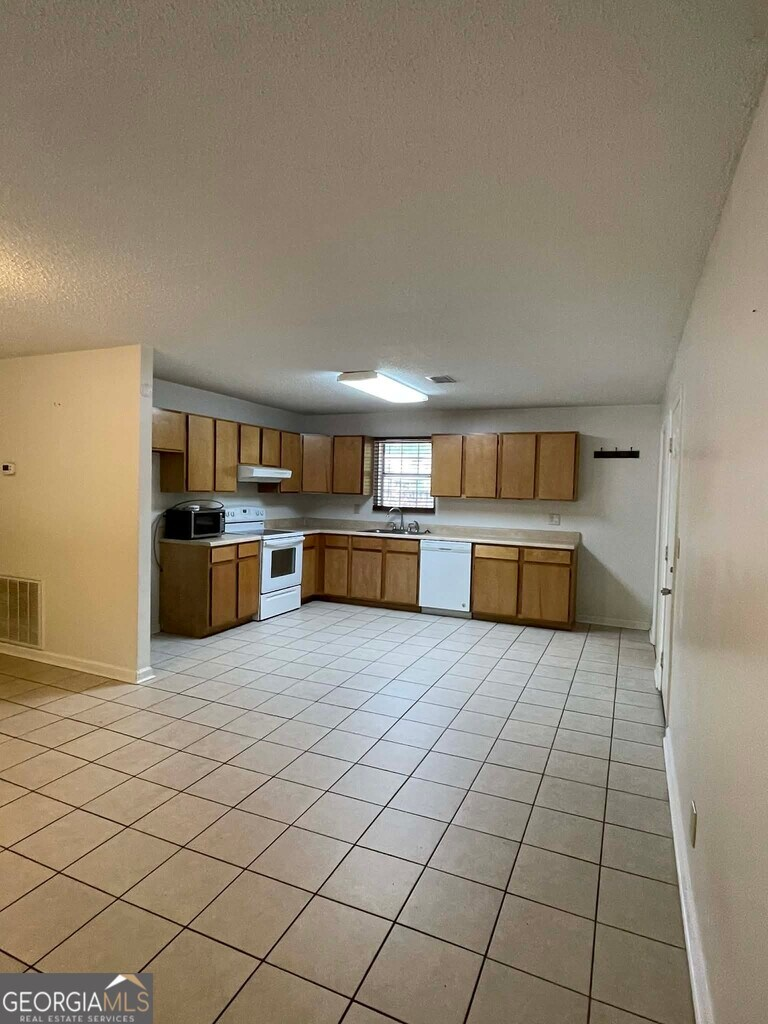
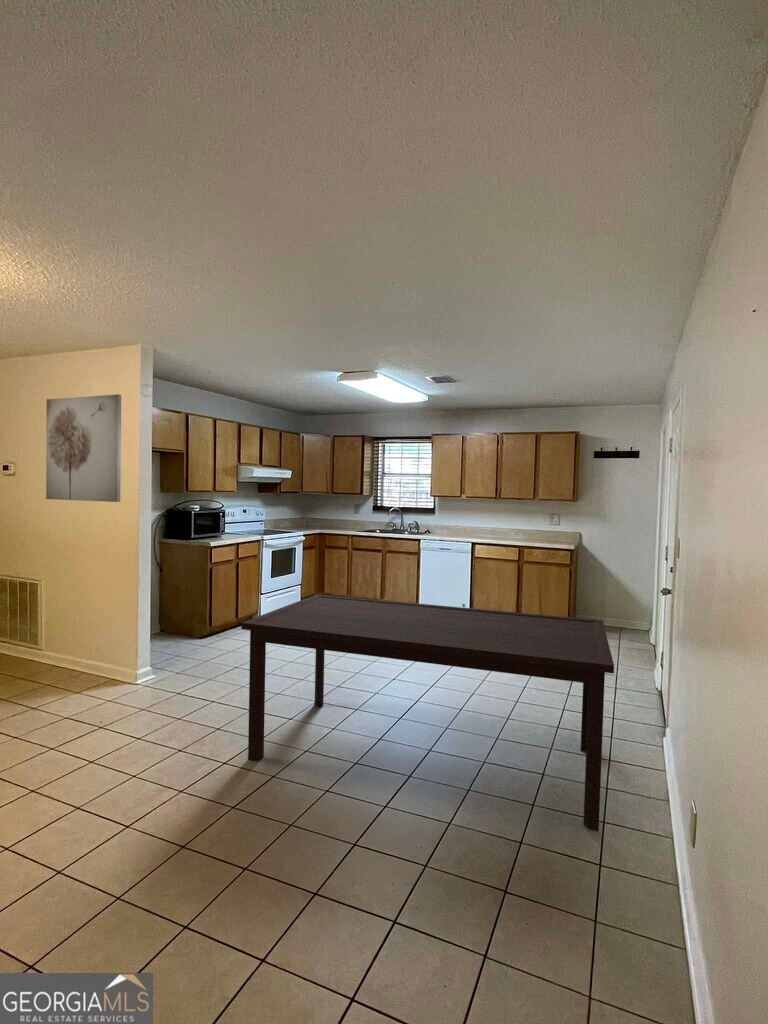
+ wall art [45,393,122,503]
+ dining table [240,593,615,832]
